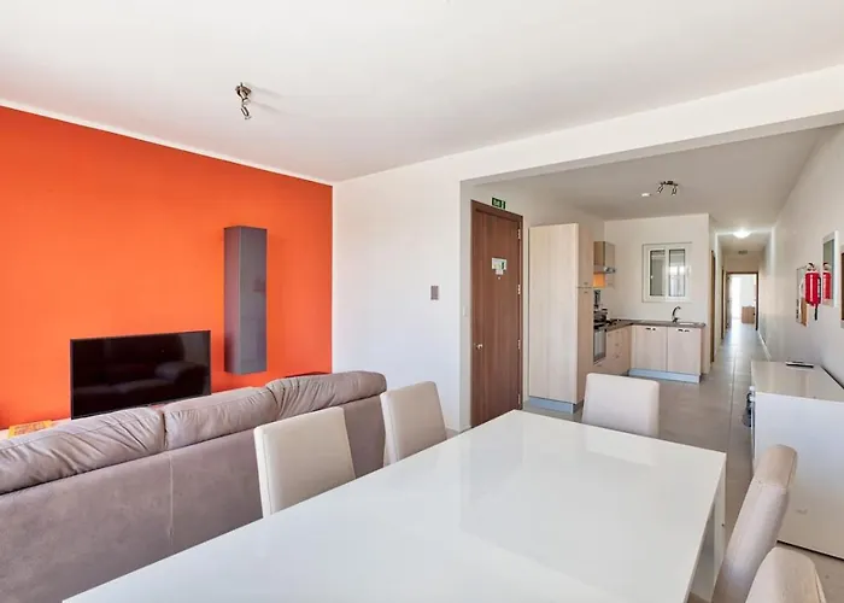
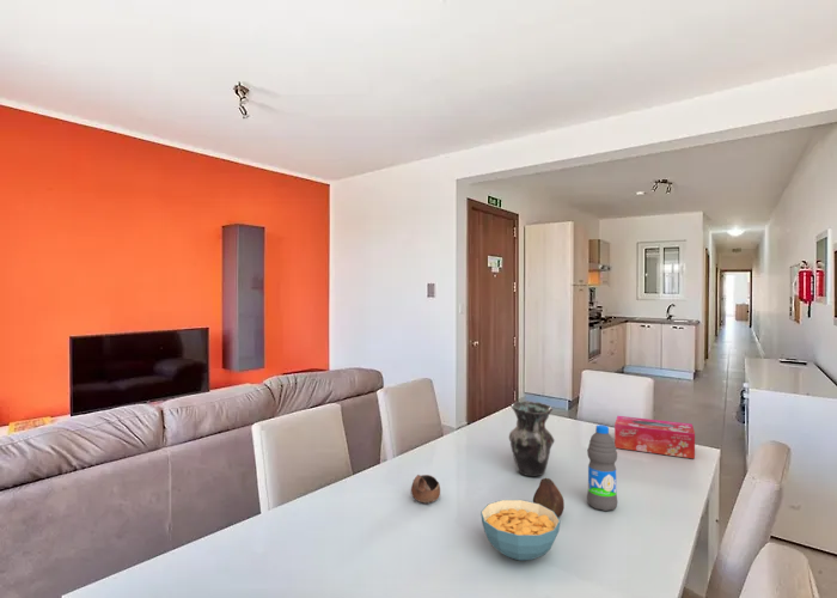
+ water bottle [586,423,618,512]
+ cereal bowl [479,499,561,562]
+ vase [508,399,556,477]
+ tissue box [613,415,696,460]
+ cup [410,474,441,505]
+ fruit [532,477,566,519]
